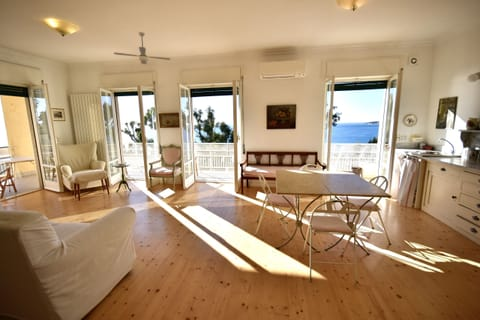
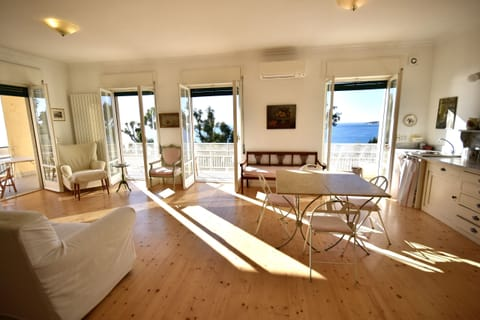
- ceiling fan [113,31,171,65]
